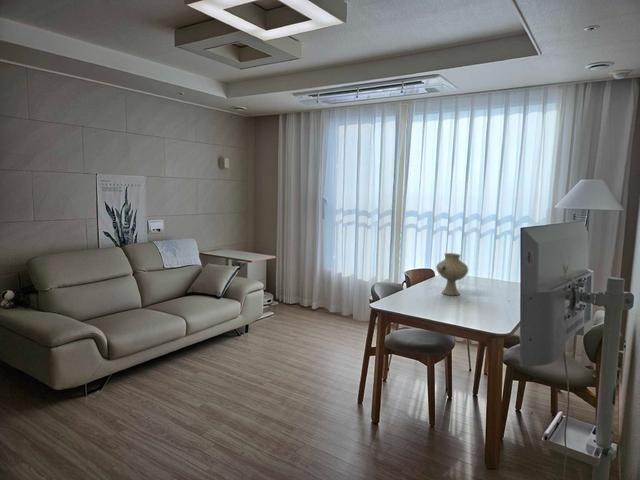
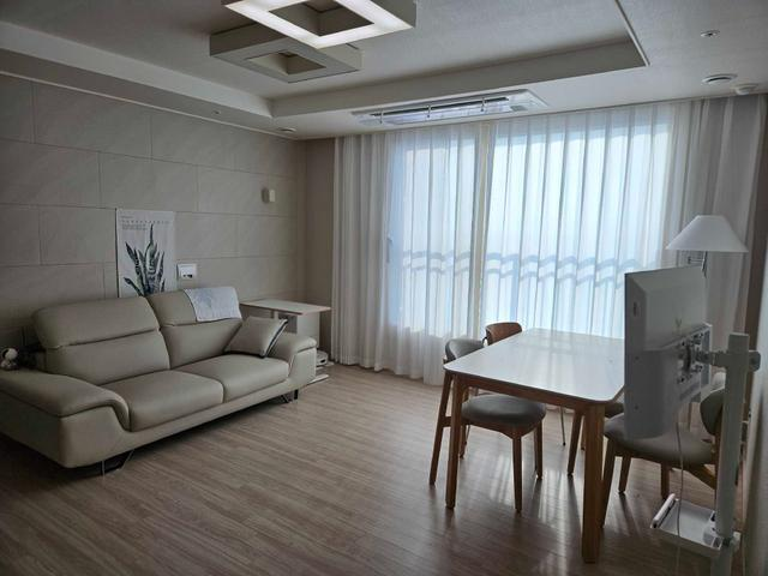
- vase [435,252,469,296]
